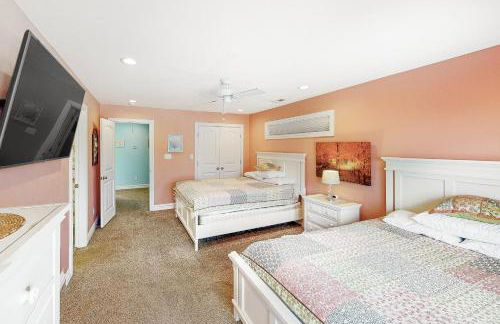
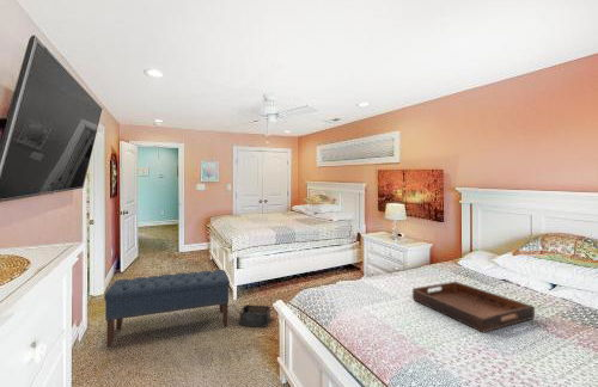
+ bench [103,269,231,348]
+ storage bin [238,303,271,328]
+ serving tray [411,281,536,333]
